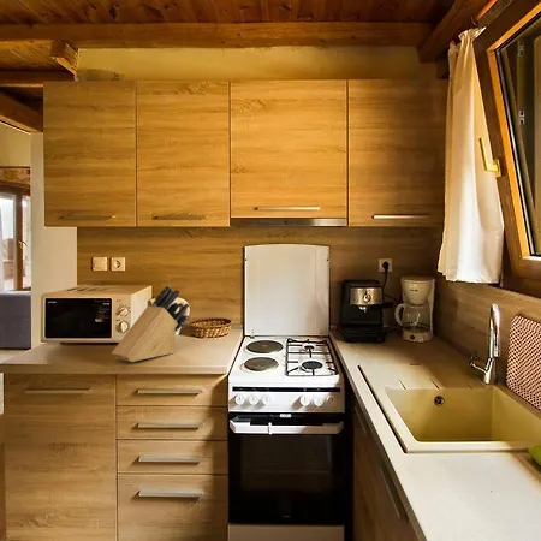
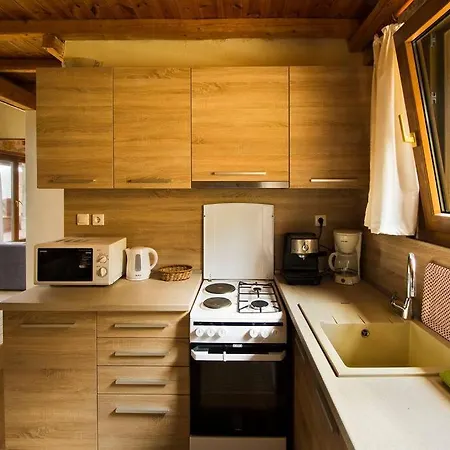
- knife block [111,285,190,363]
